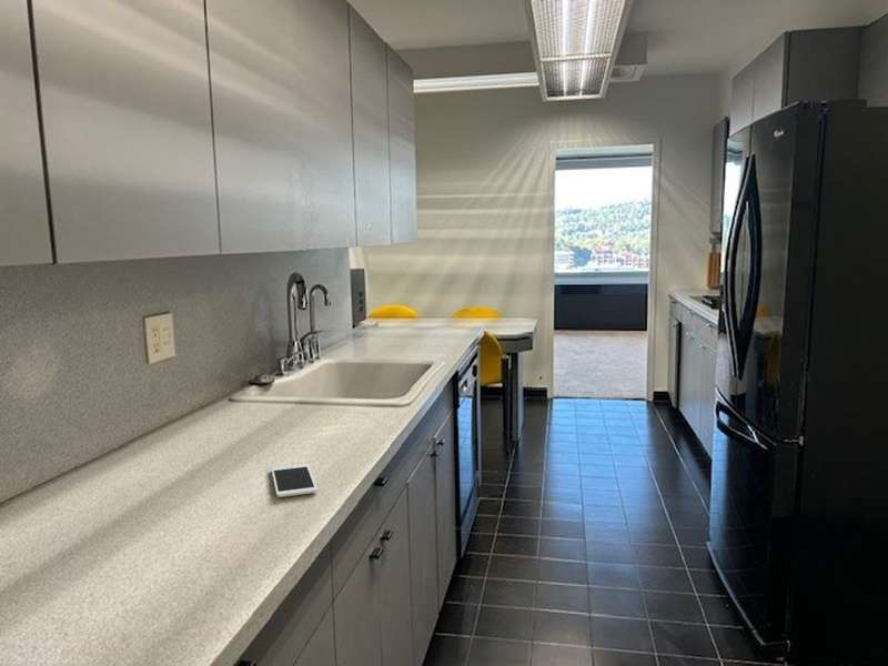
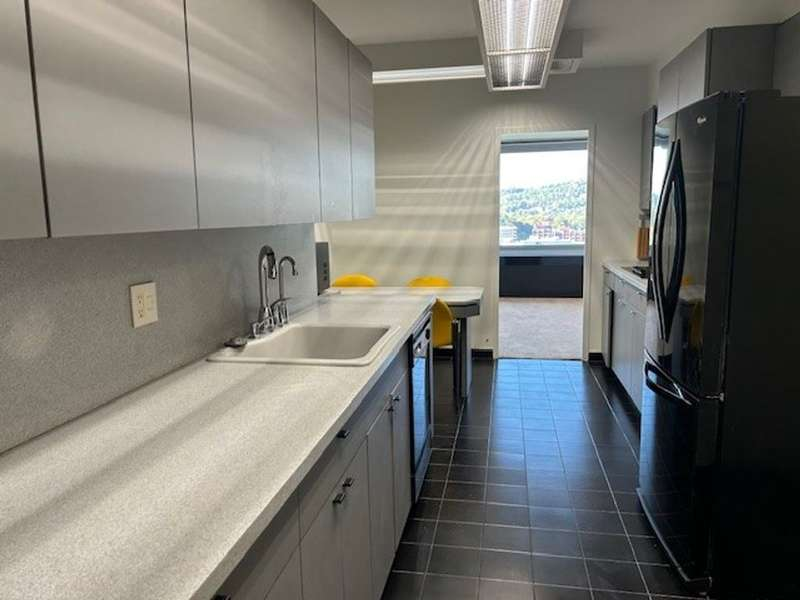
- cell phone [270,463,319,498]
